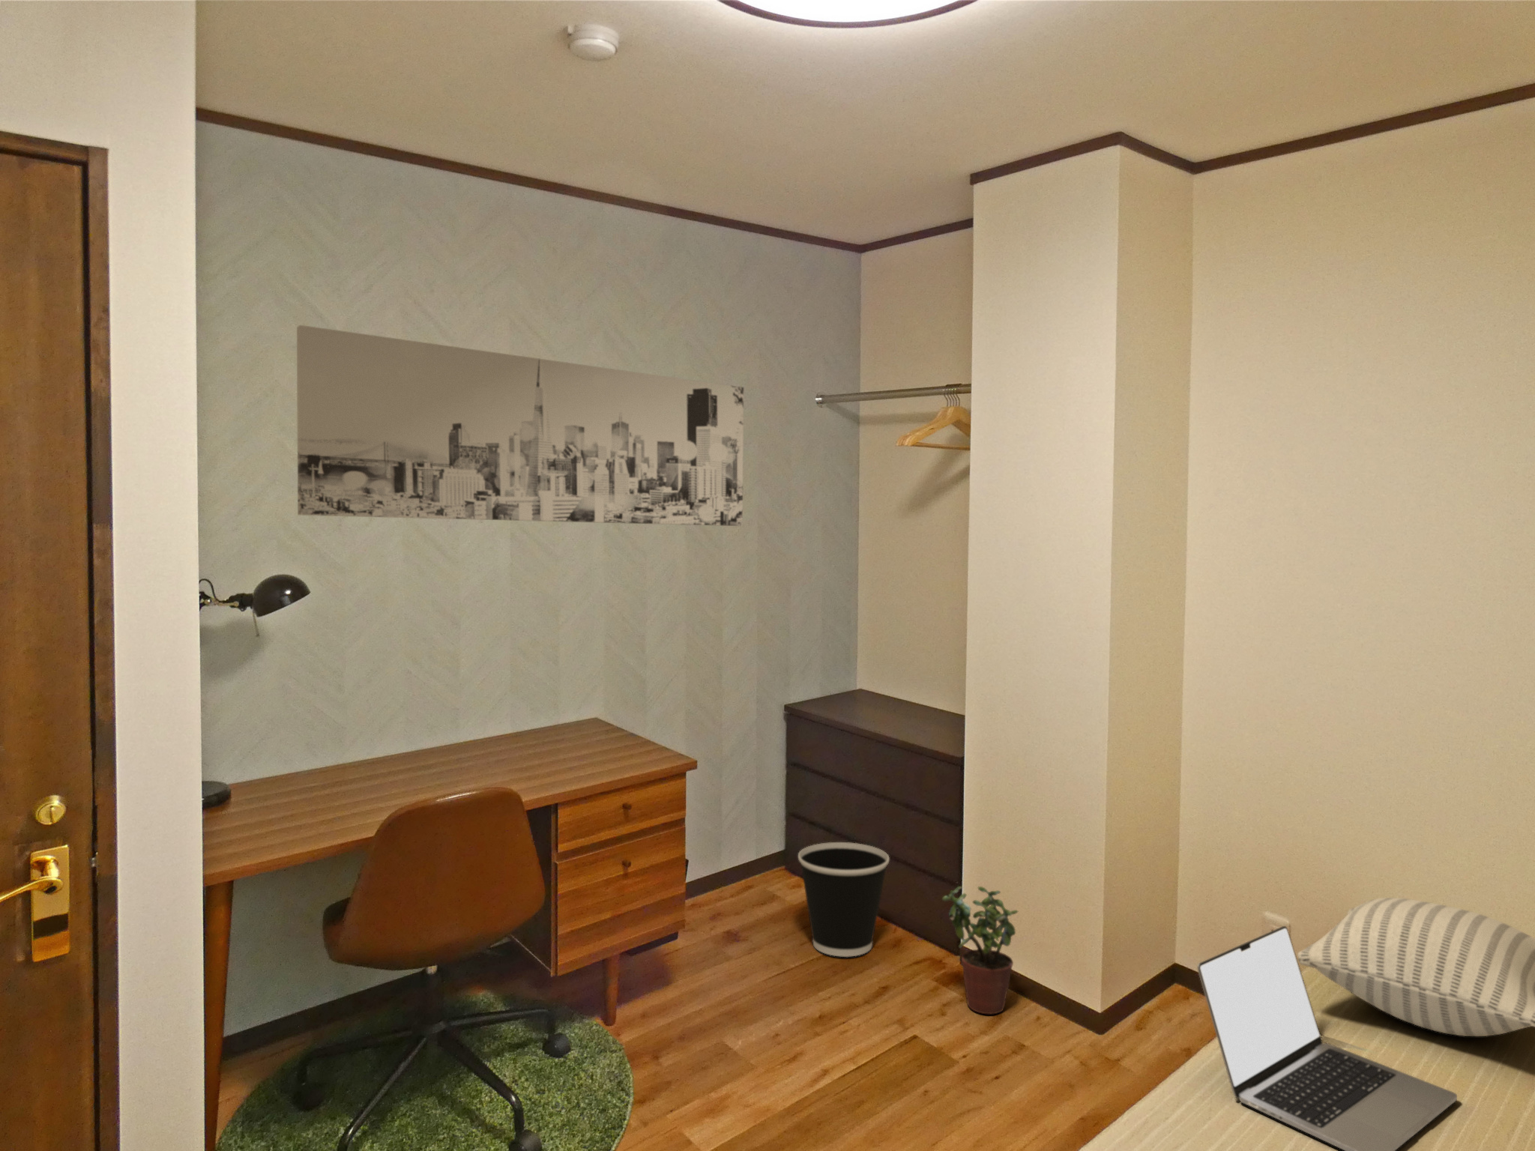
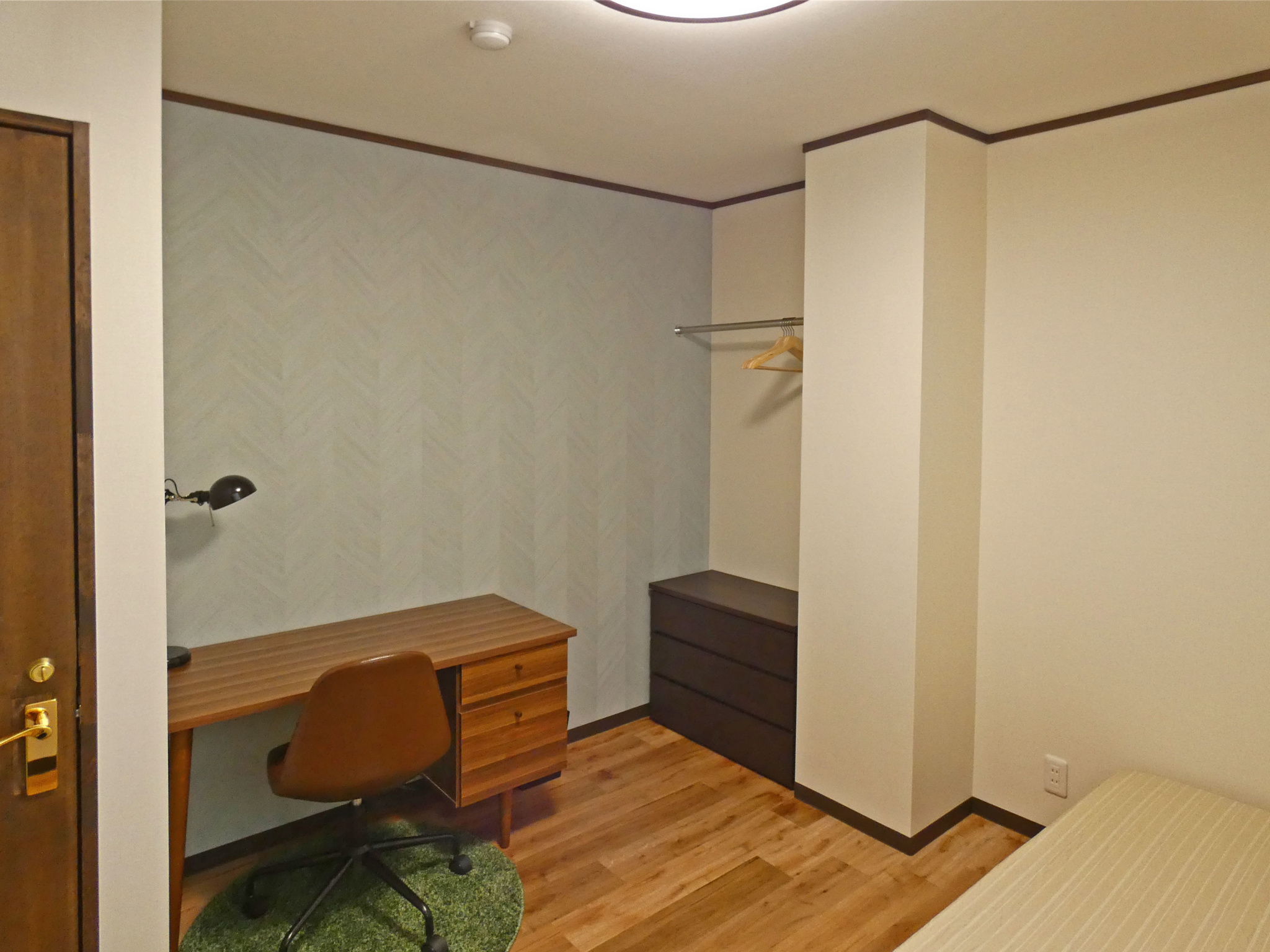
- pillow [1297,897,1535,1037]
- wall art [296,324,745,527]
- laptop [1197,925,1458,1151]
- wastebasket [798,841,890,958]
- potted plant [942,886,1019,1014]
